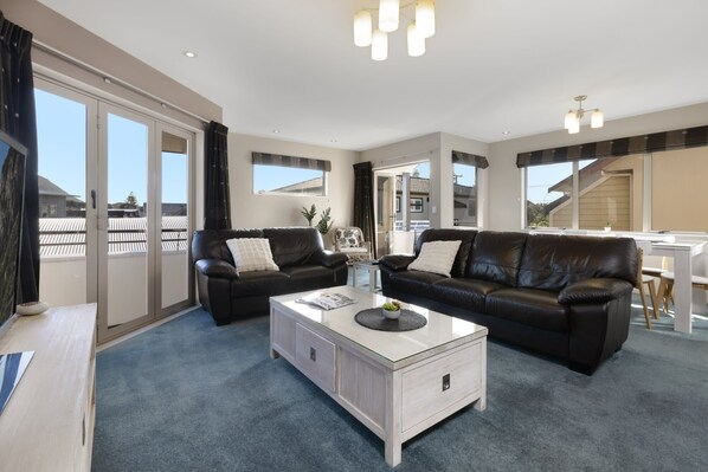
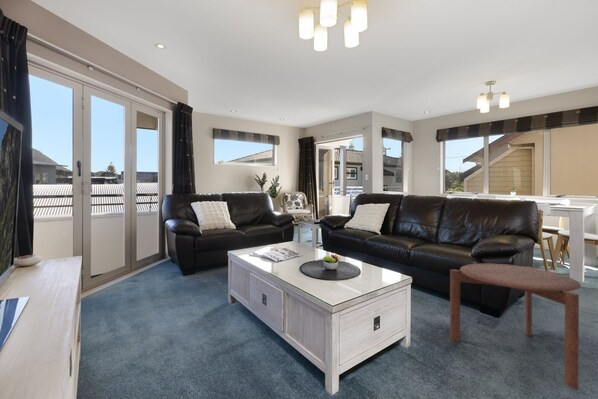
+ side table [449,263,582,391]
